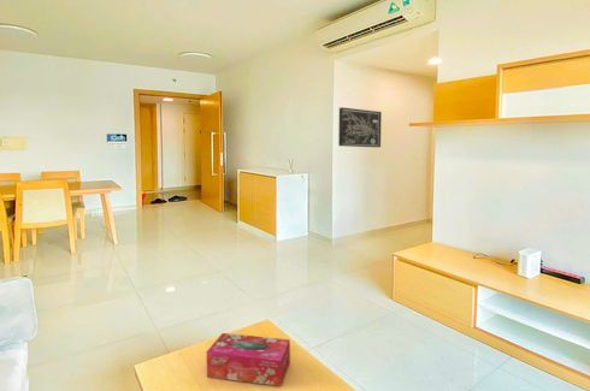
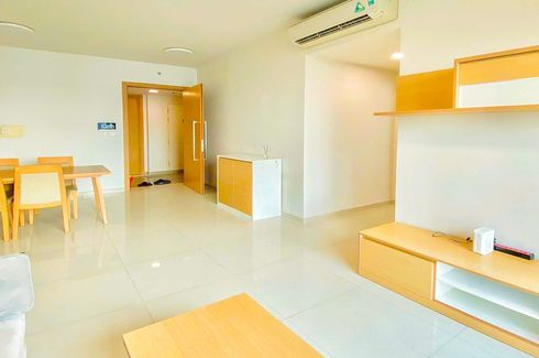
- wall art [337,106,383,148]
- tissue box [206,332,291,387]
